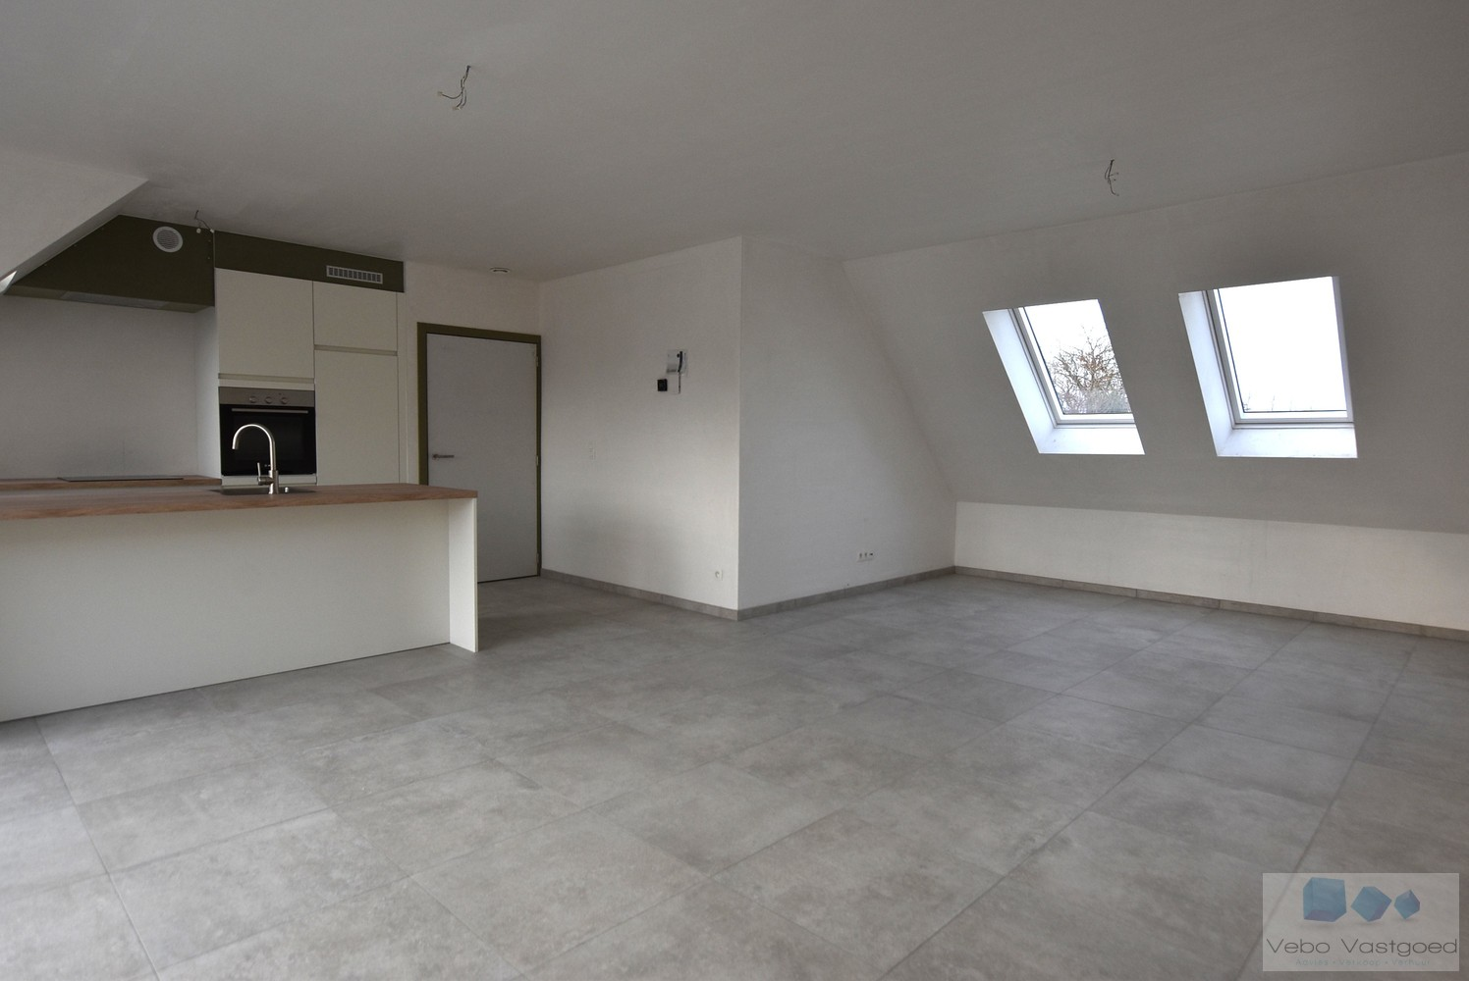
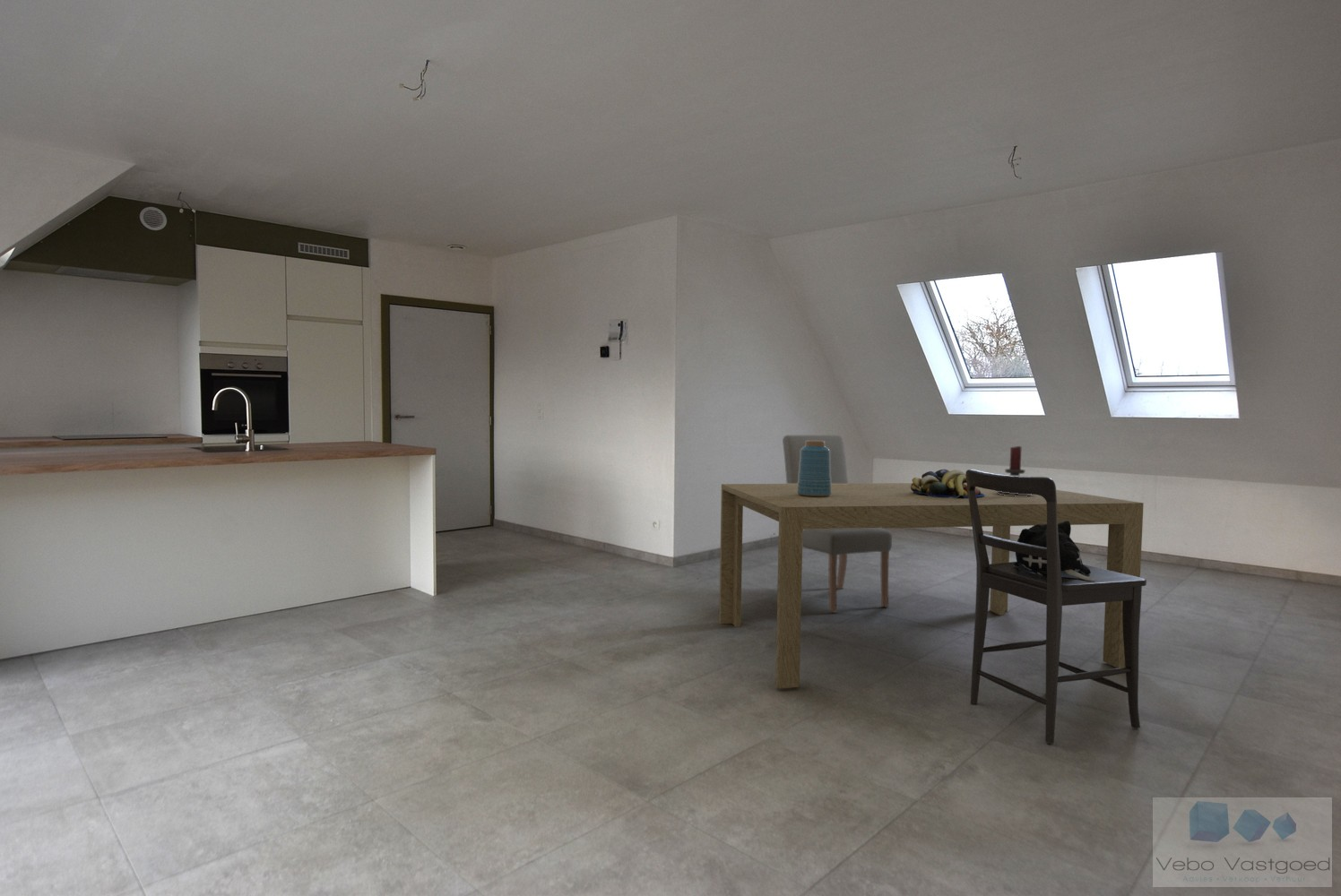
+ vase [798,441,831,497]
+ chair [782,435,893,613]
+ plush toy [1014,521,1095,581]
+ candle holder [996,445,1032,496]
+ chair [965,469,1147,745]
+ dining table [718,482,1145,689]
+ fruit bowl [911,469,984,498]
